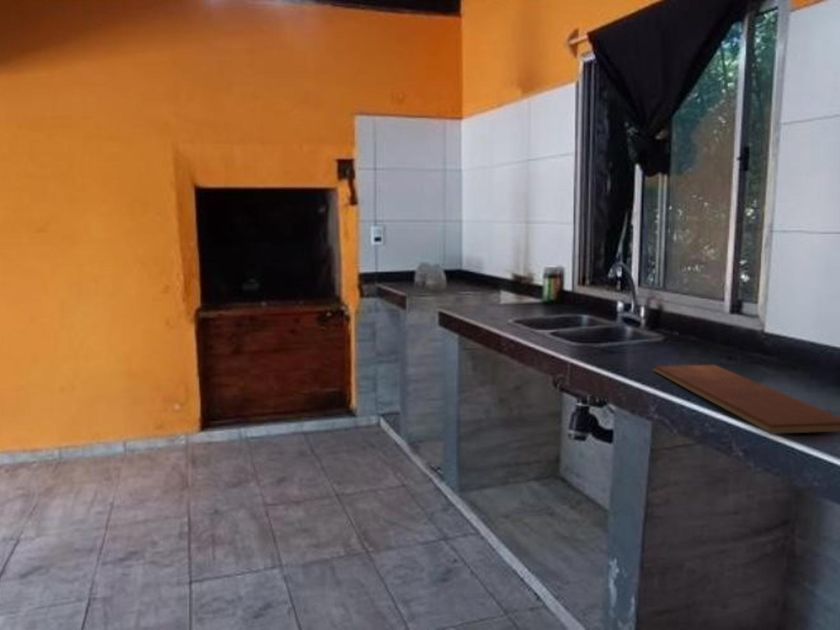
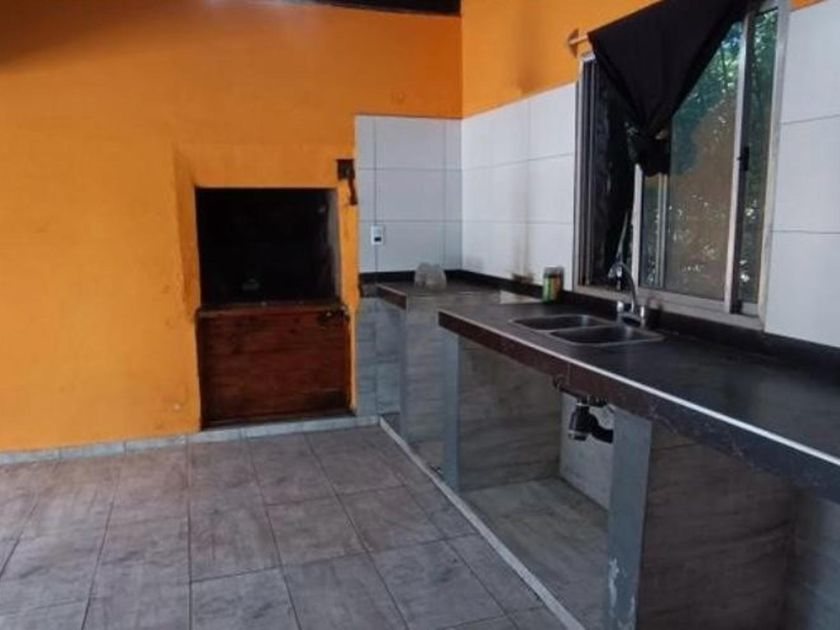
- chopping board [652,364,840,435]
